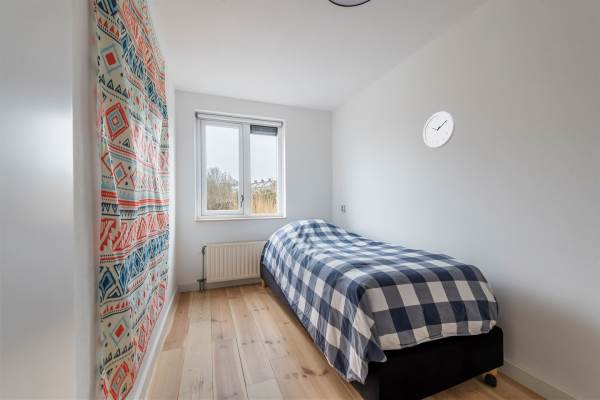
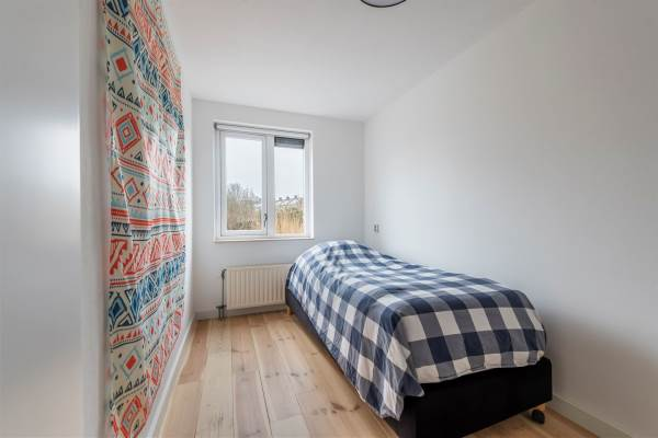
- wall clock [422,111,456,149]
